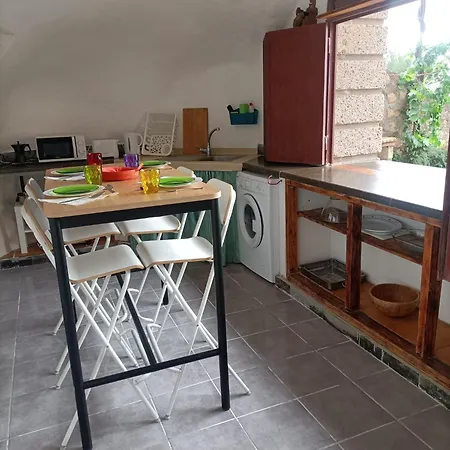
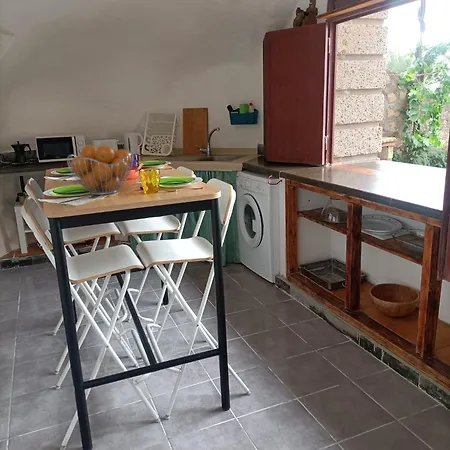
+ fruit basket [66,144,134,196]
